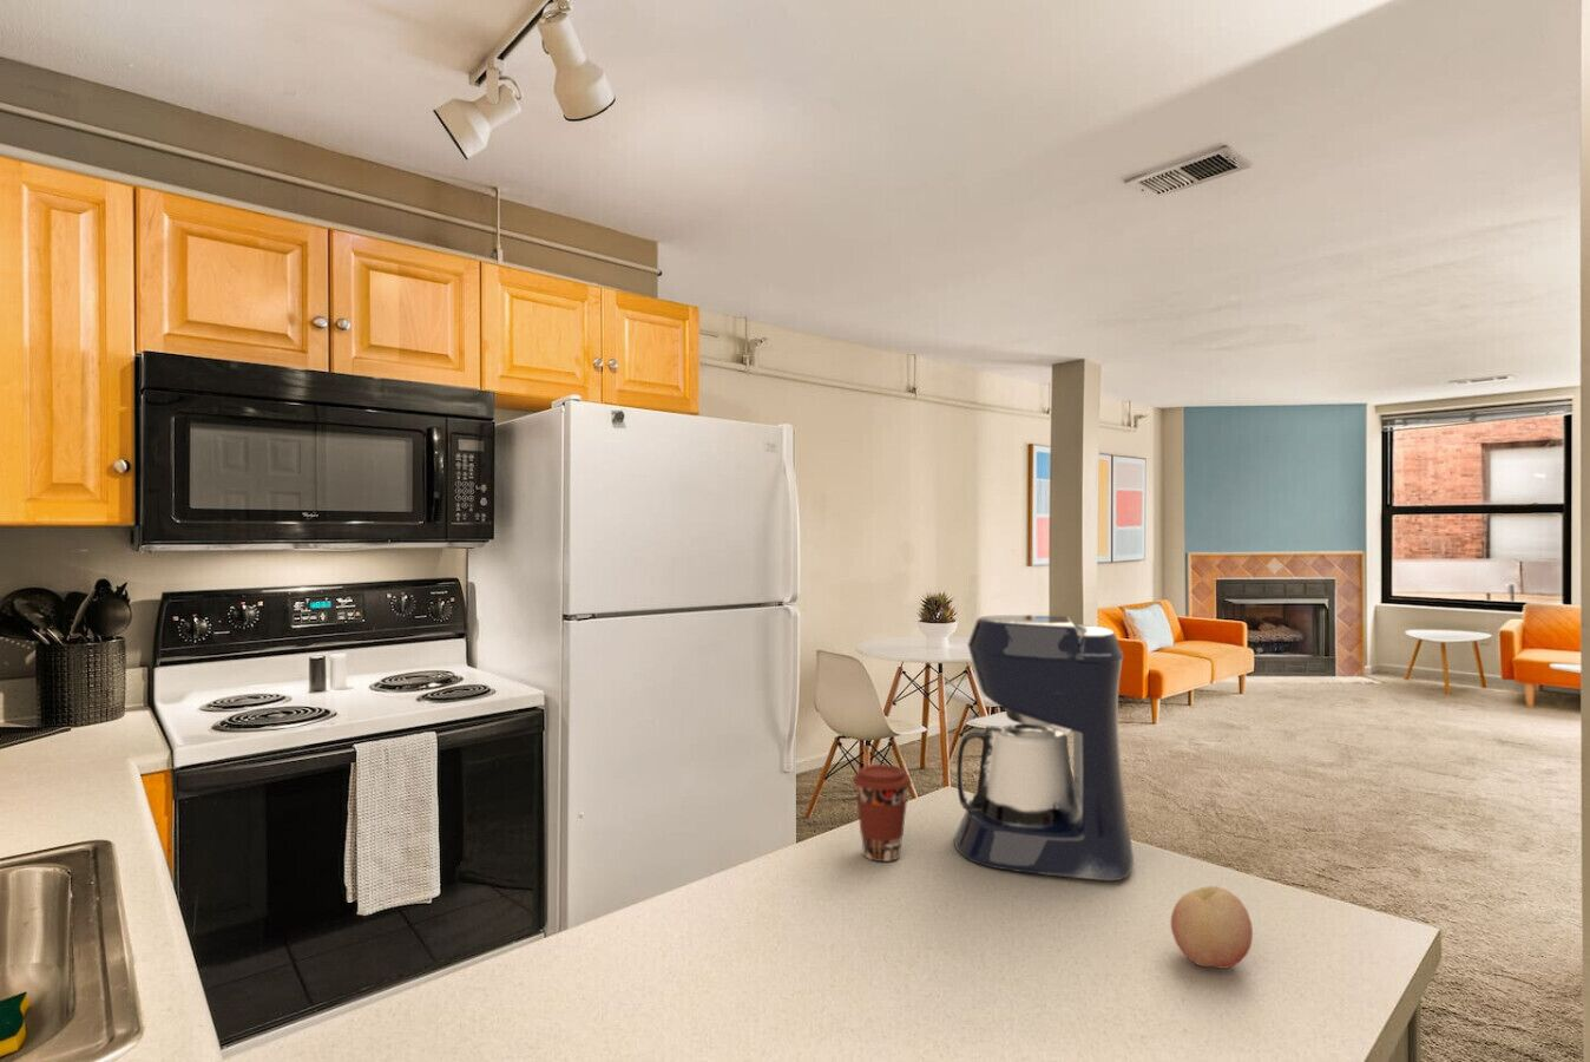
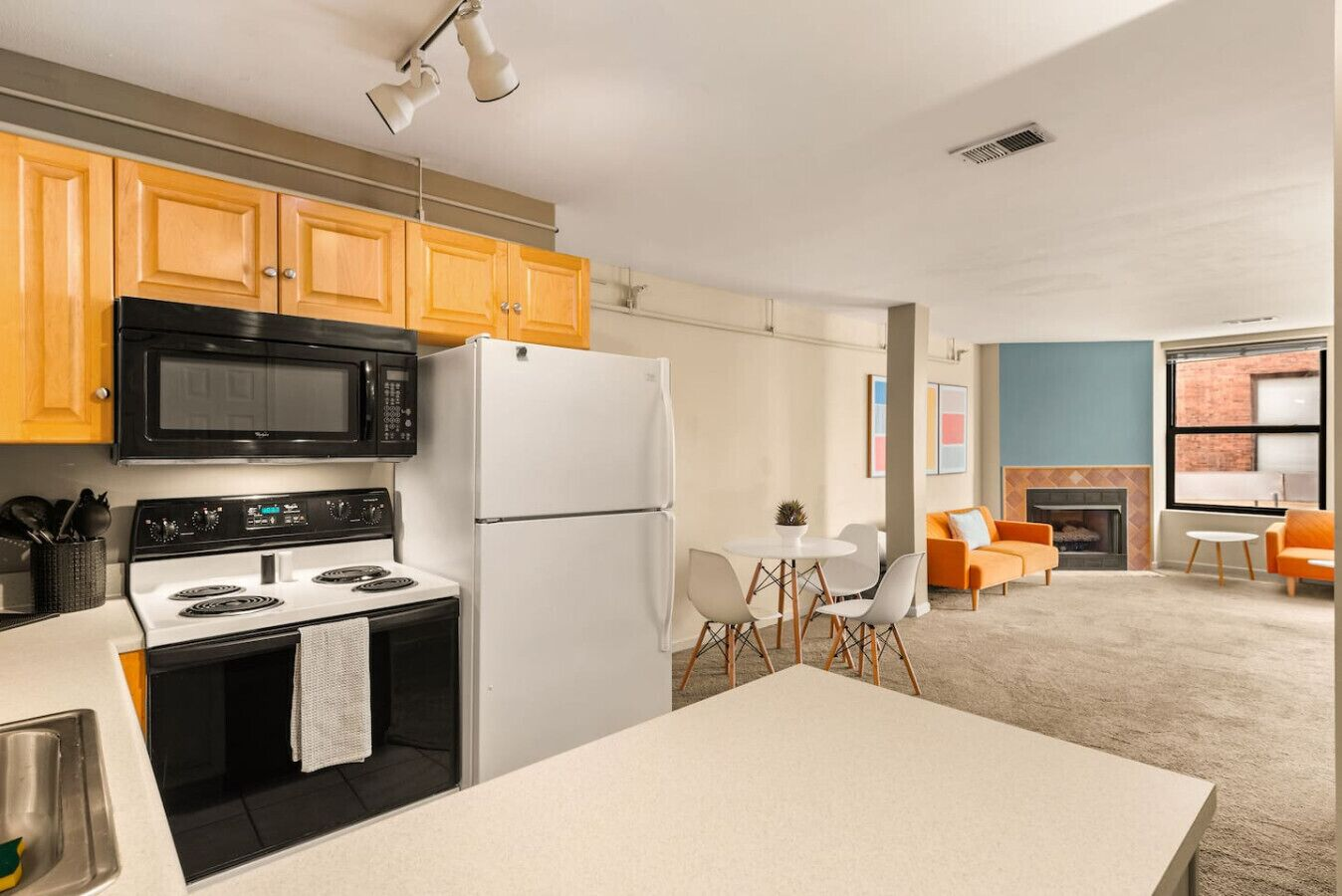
- fruit [1171,885,1254,970]
- coffee maker [953,614,1135,882]
- coffee cup [852,763,912,863]
